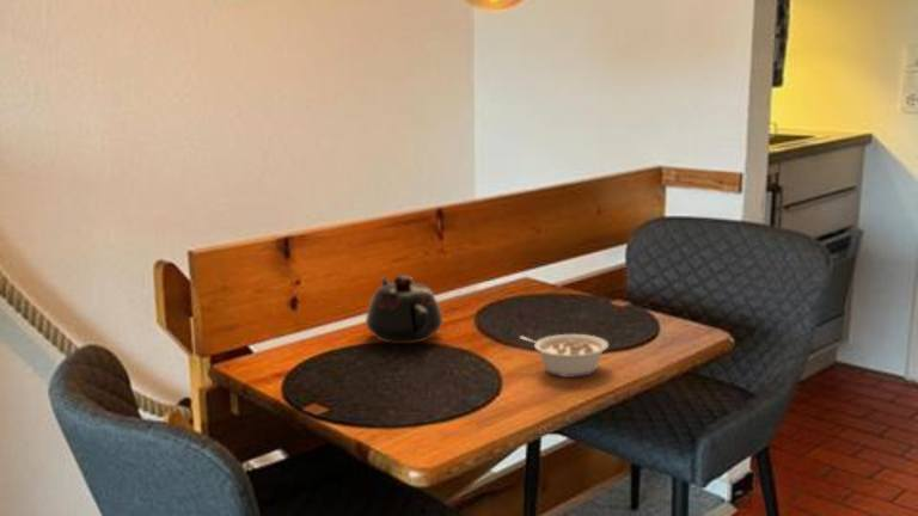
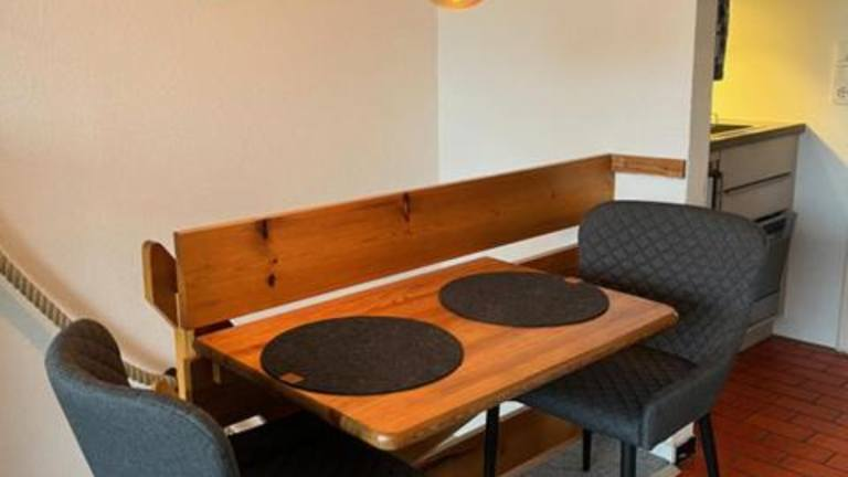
- legume [519,333,610,379]
- teapot [365,274,443,345]
